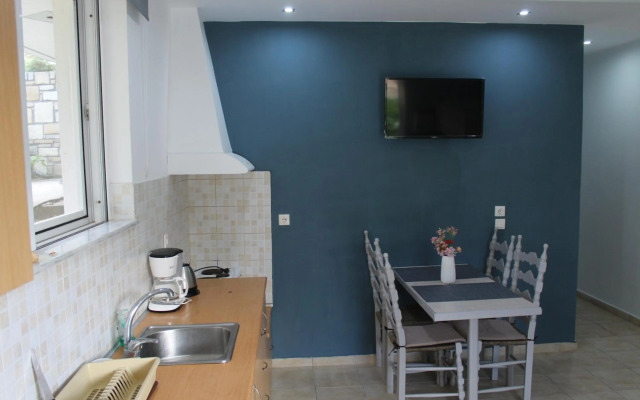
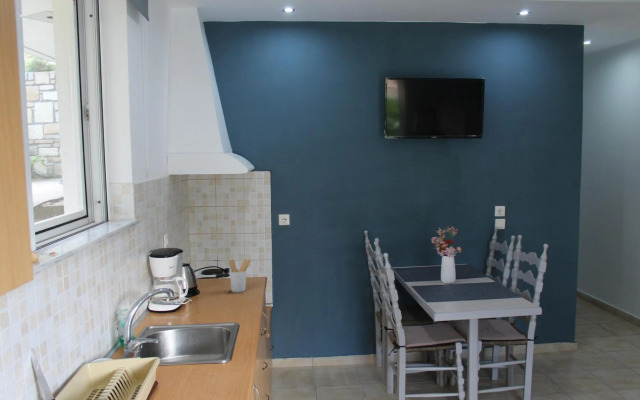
+ utensil holder [228,258,252,293]
